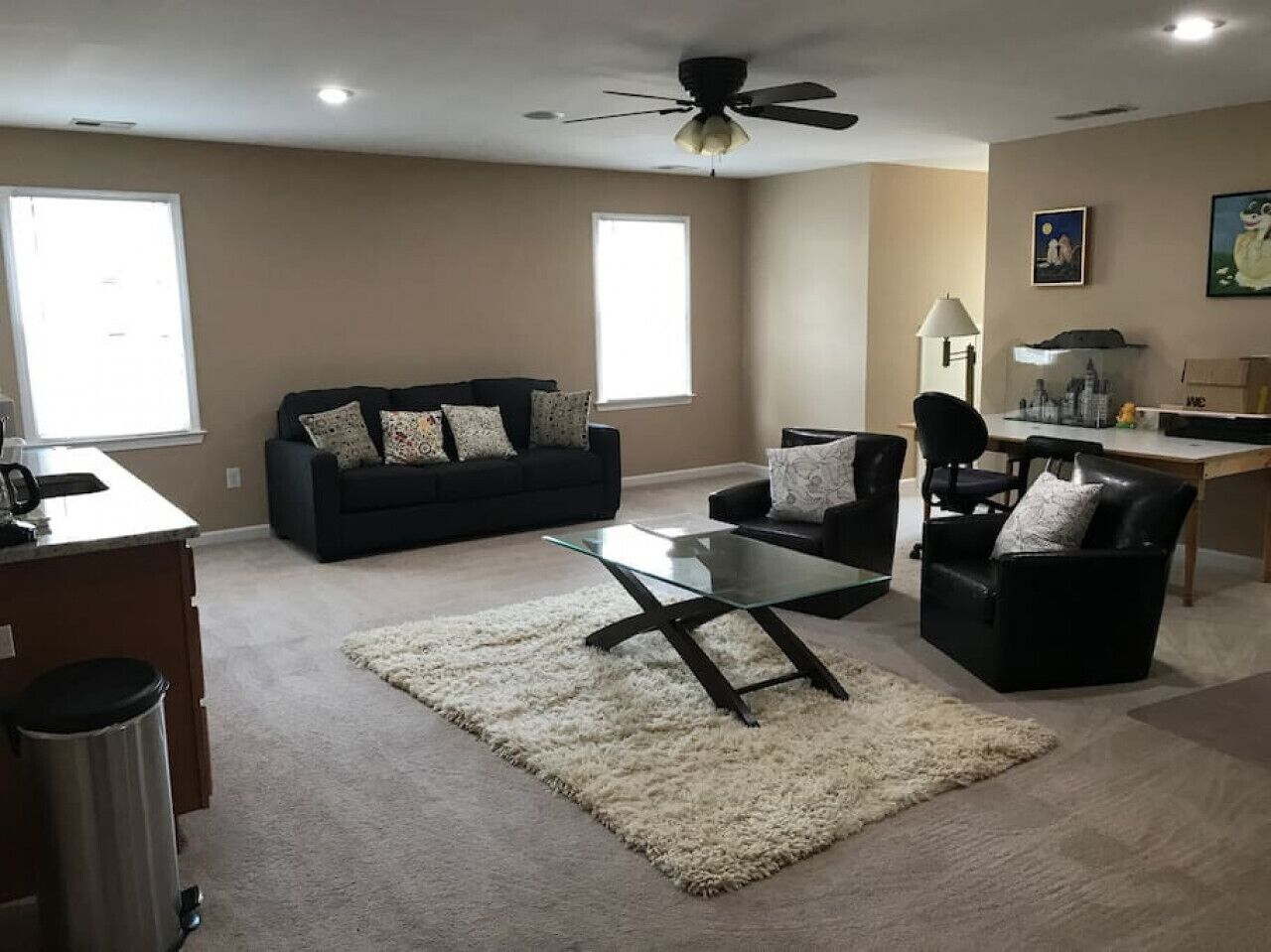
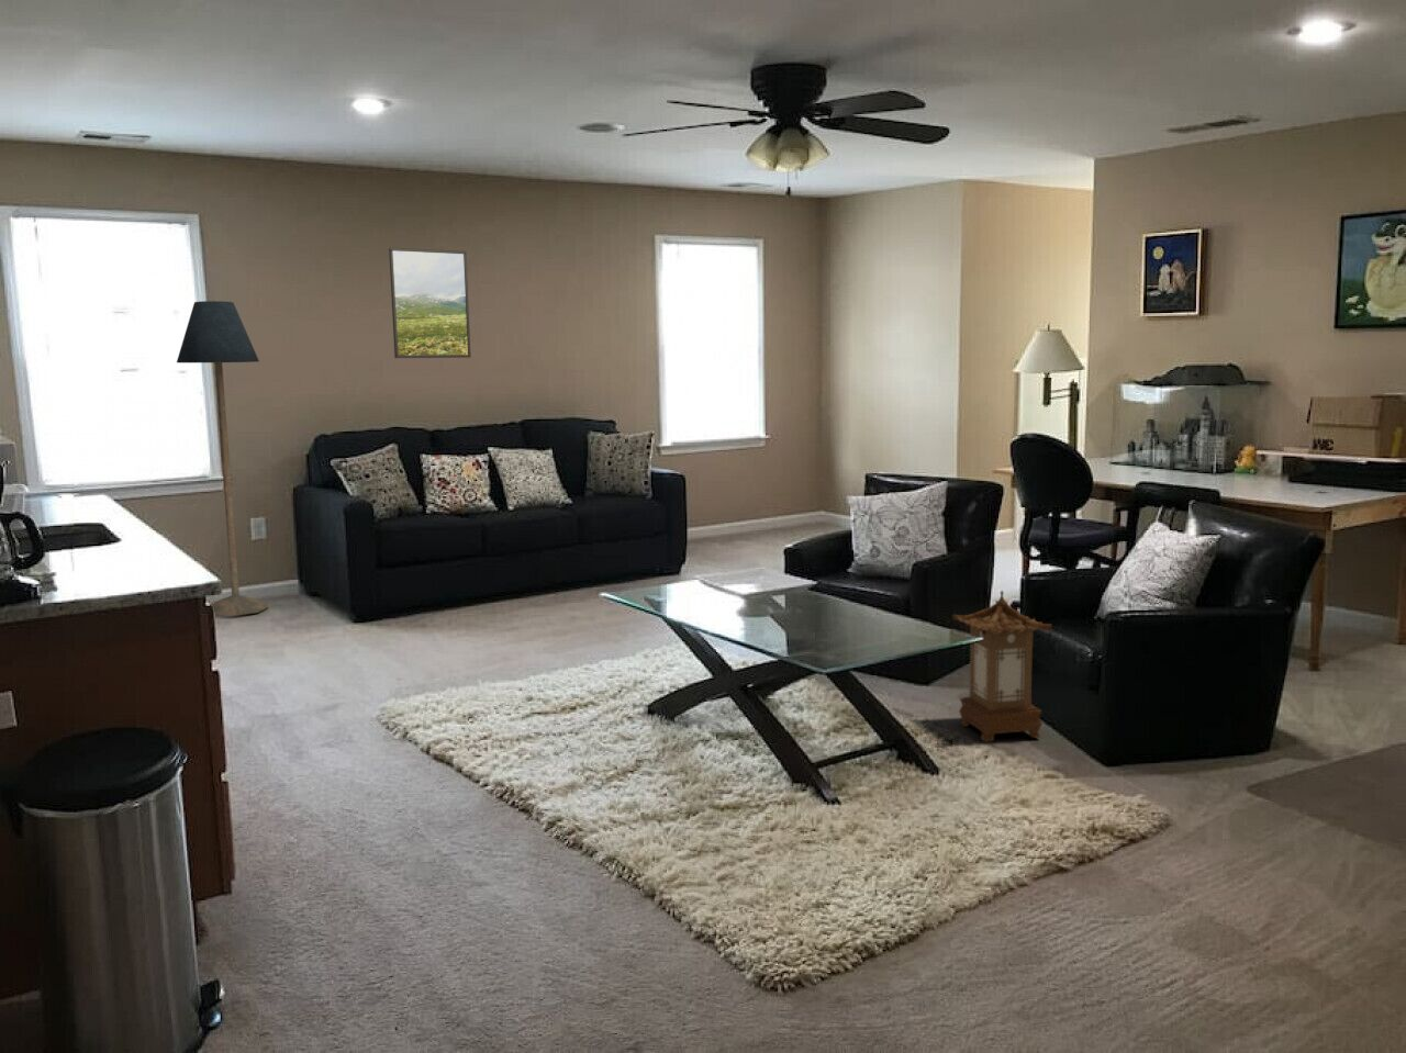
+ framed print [388,247,472,359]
+ lantern [952,590,1053,743]
+ floor lamp [176,300,270,617]
